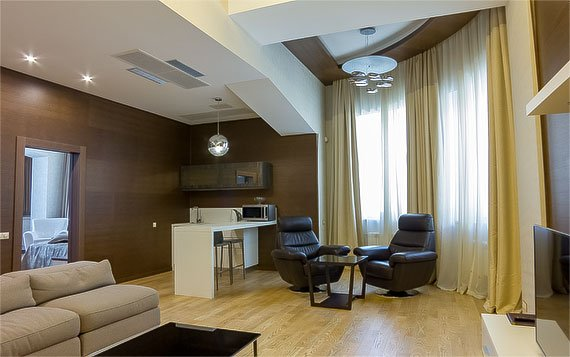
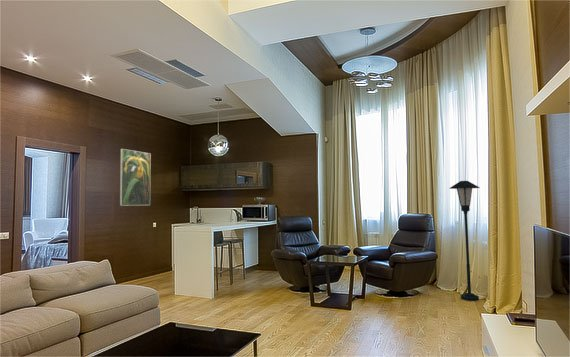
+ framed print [119,148,152,207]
+ floor lamp [448,180,481,302]
